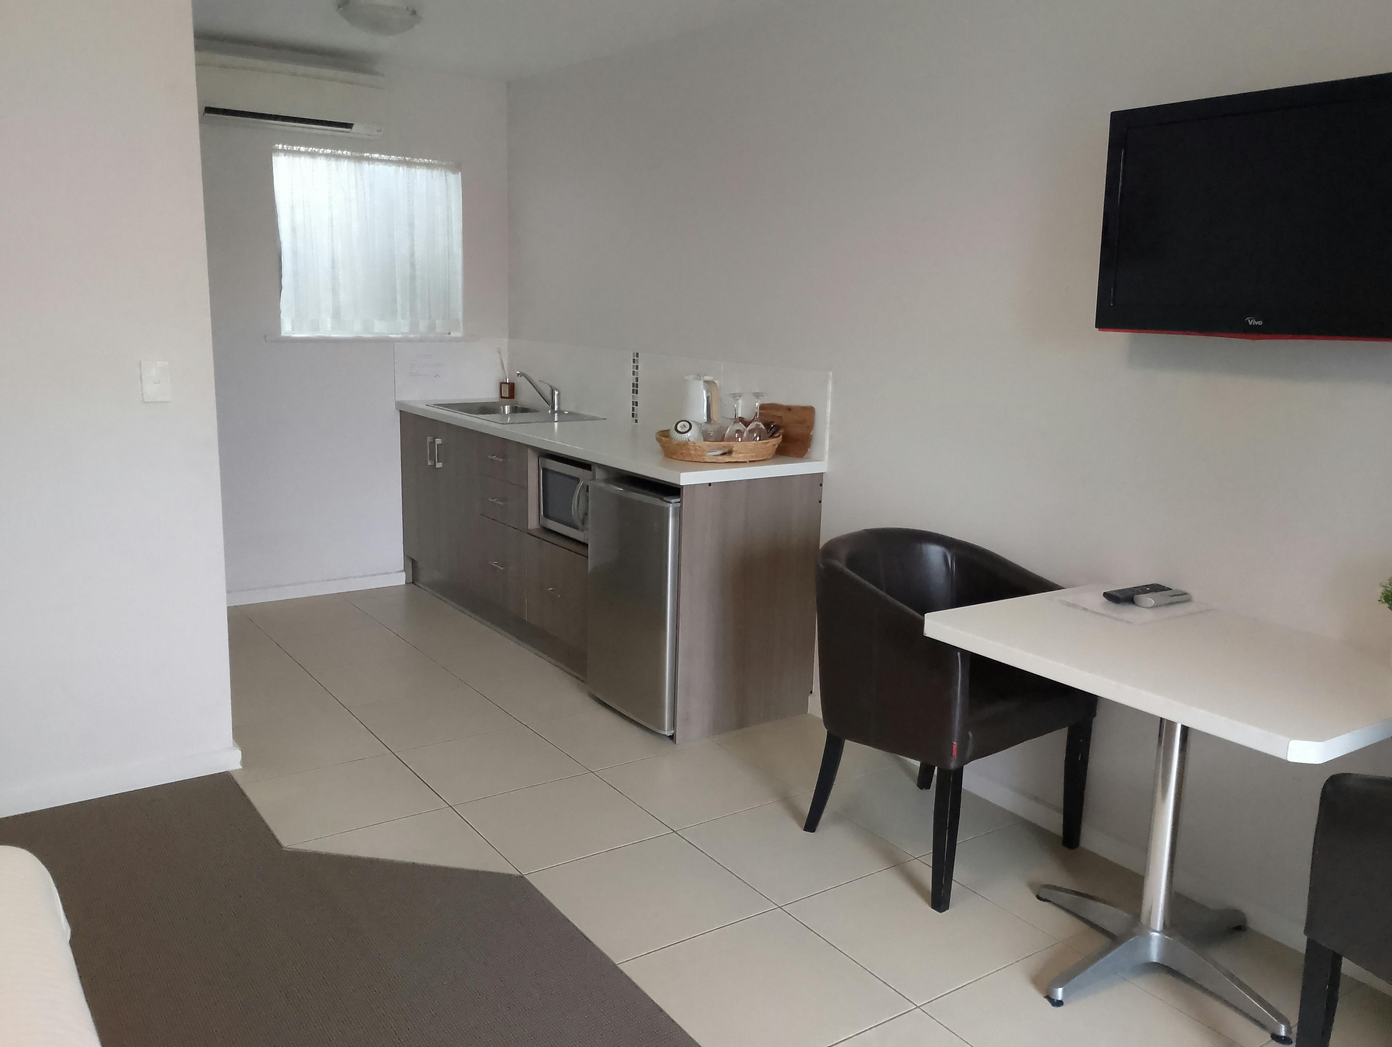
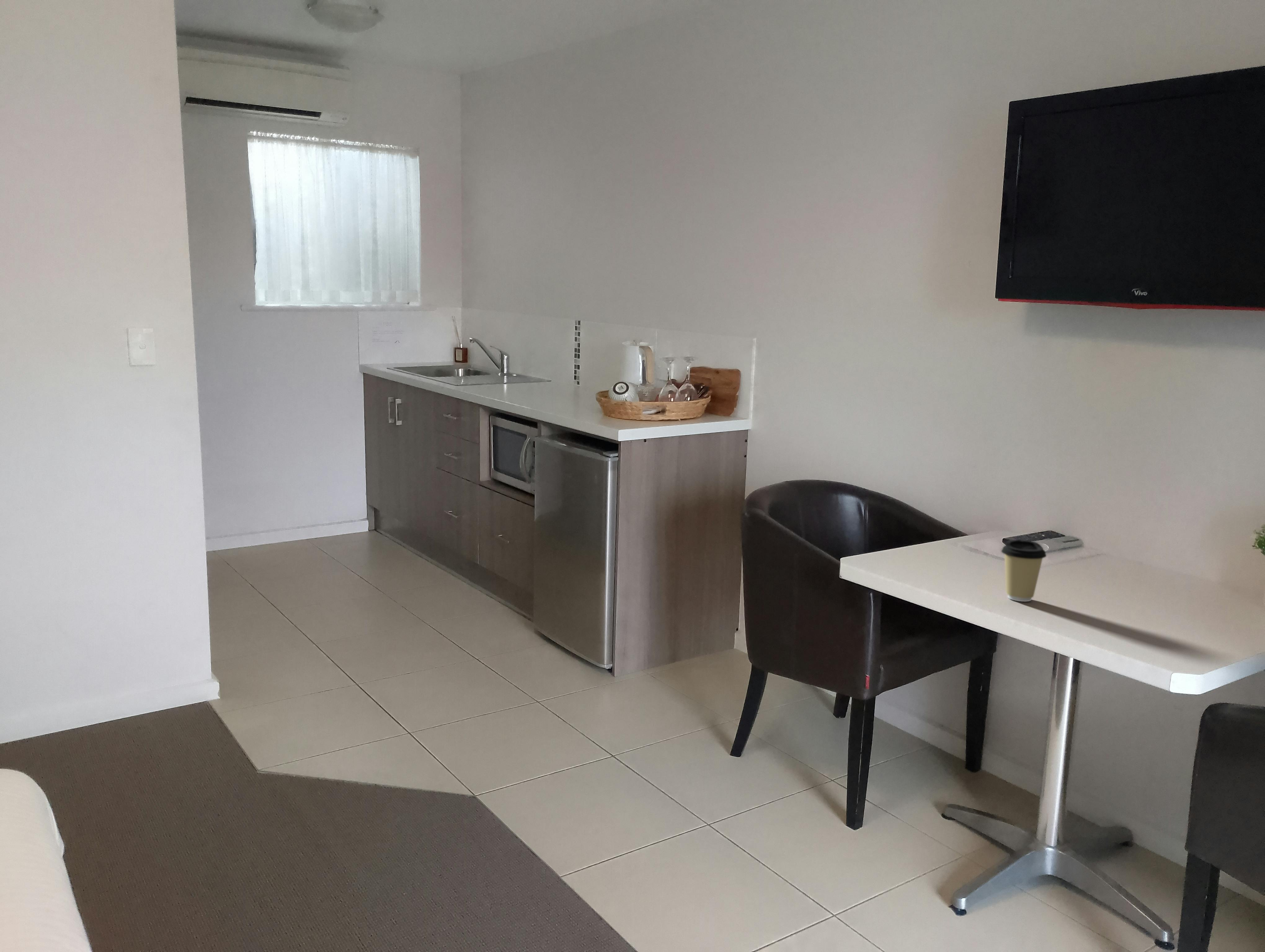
+ coffee cup [1001,540,1047,602]
